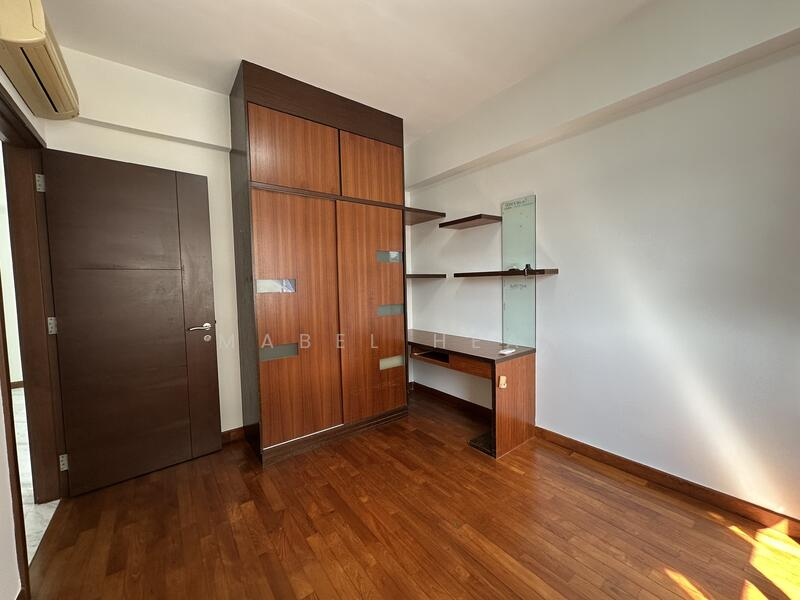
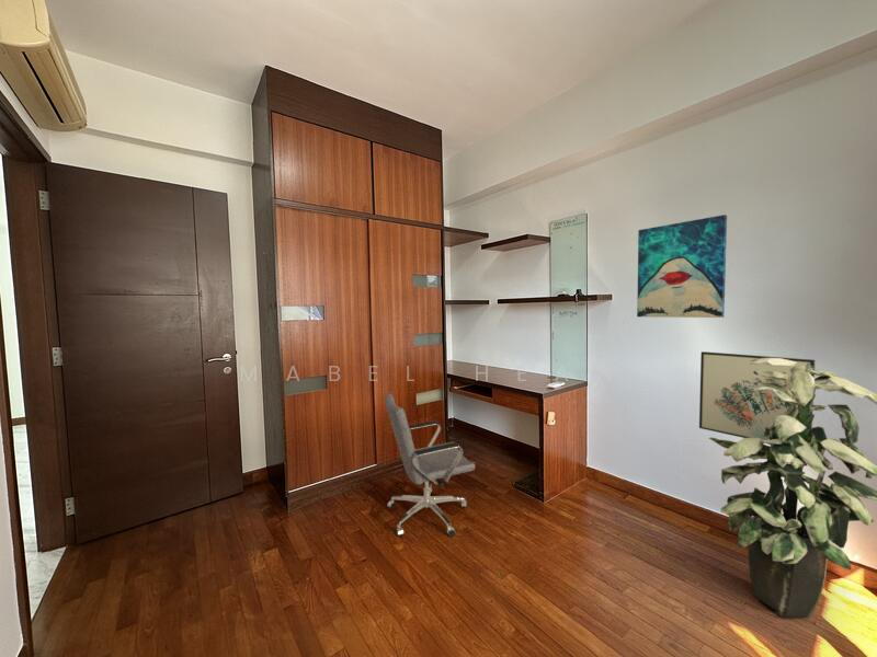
+ wall art [636,214,728,319]
+ office chair [384,393,476,538]
+ indoor plant [708,358,877,619]
+ wall art [698,350,816,440]
